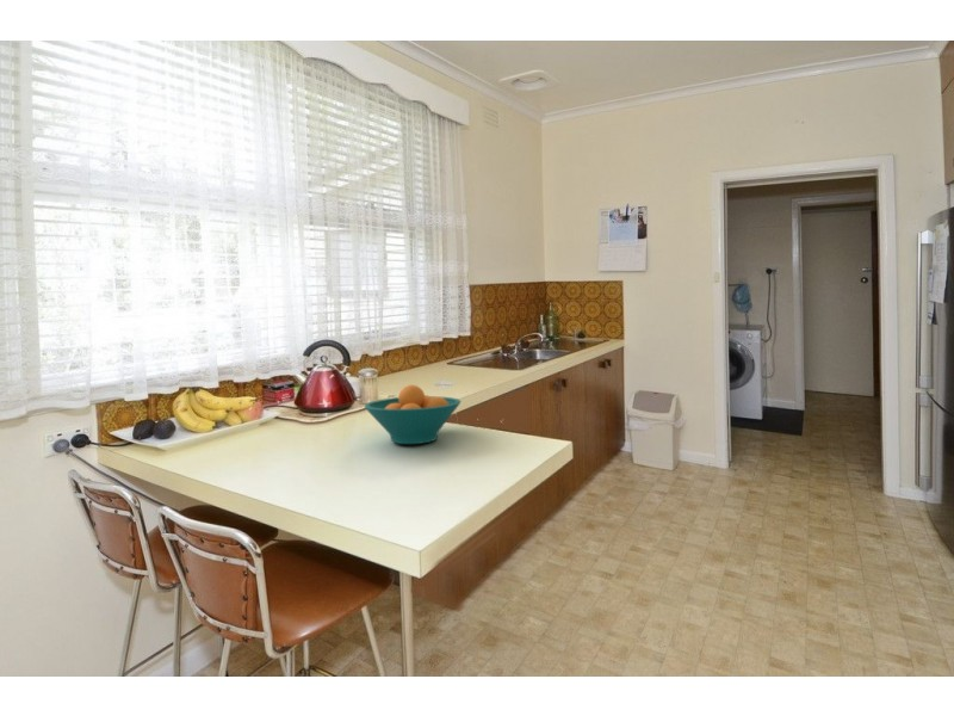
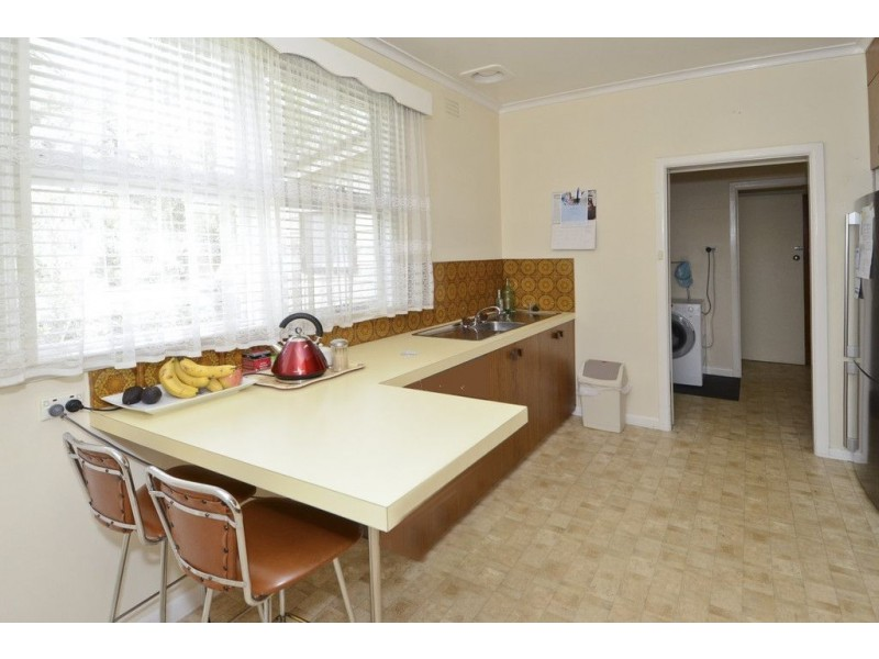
- fruit bowl [363,384,463,445]
